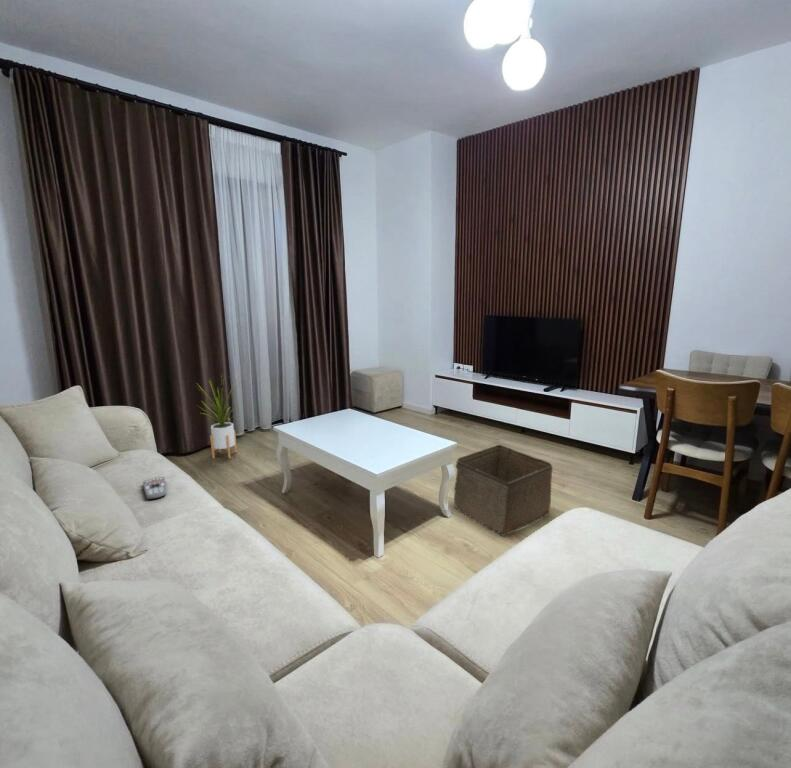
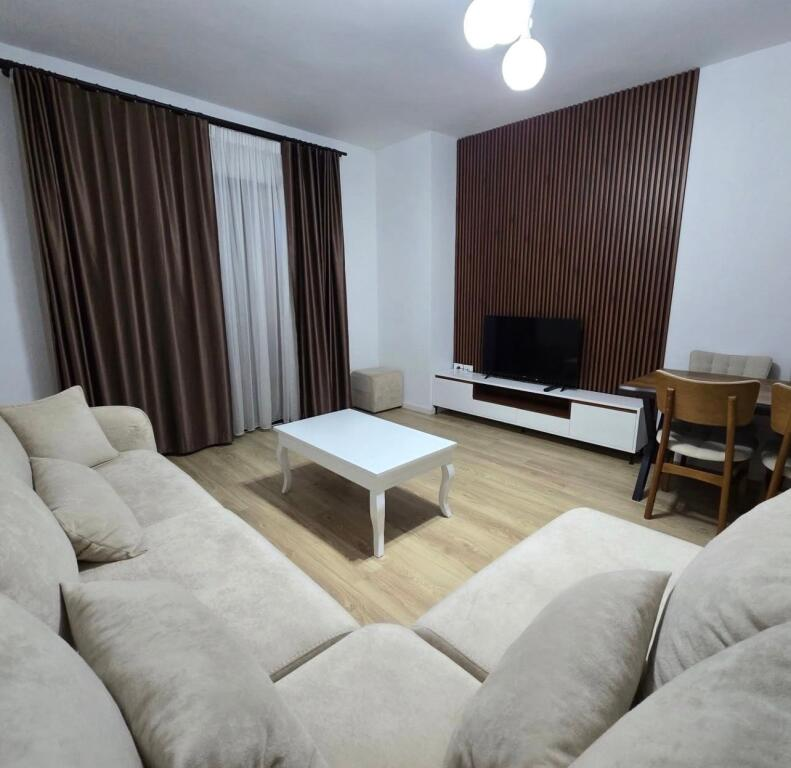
- remote control [142,476,168,500]
- storage bin [453,444,554,536]
- house plant [196,372,246,460]
